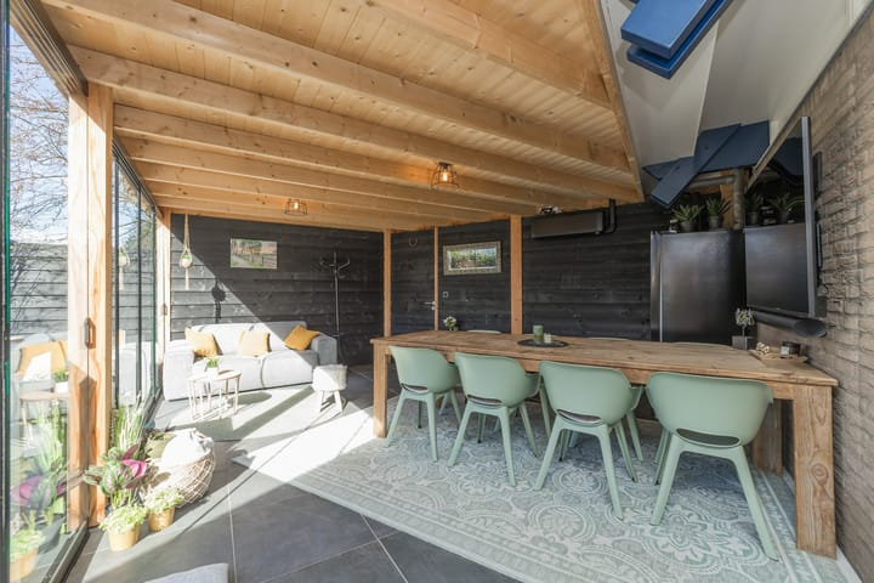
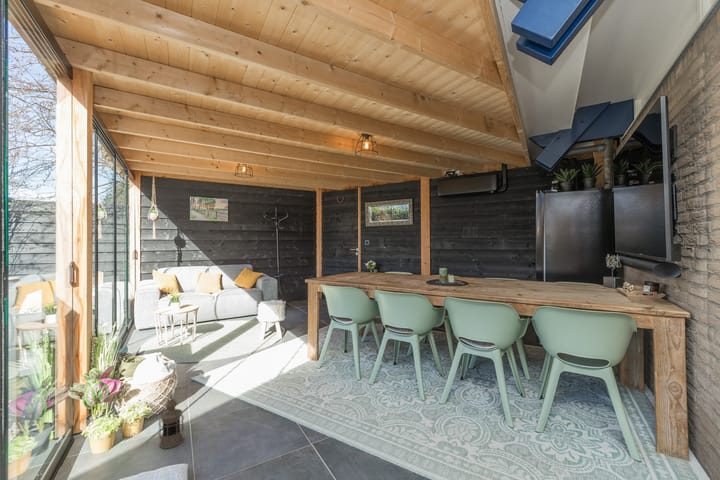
+ lantern [157,393,185,450]
